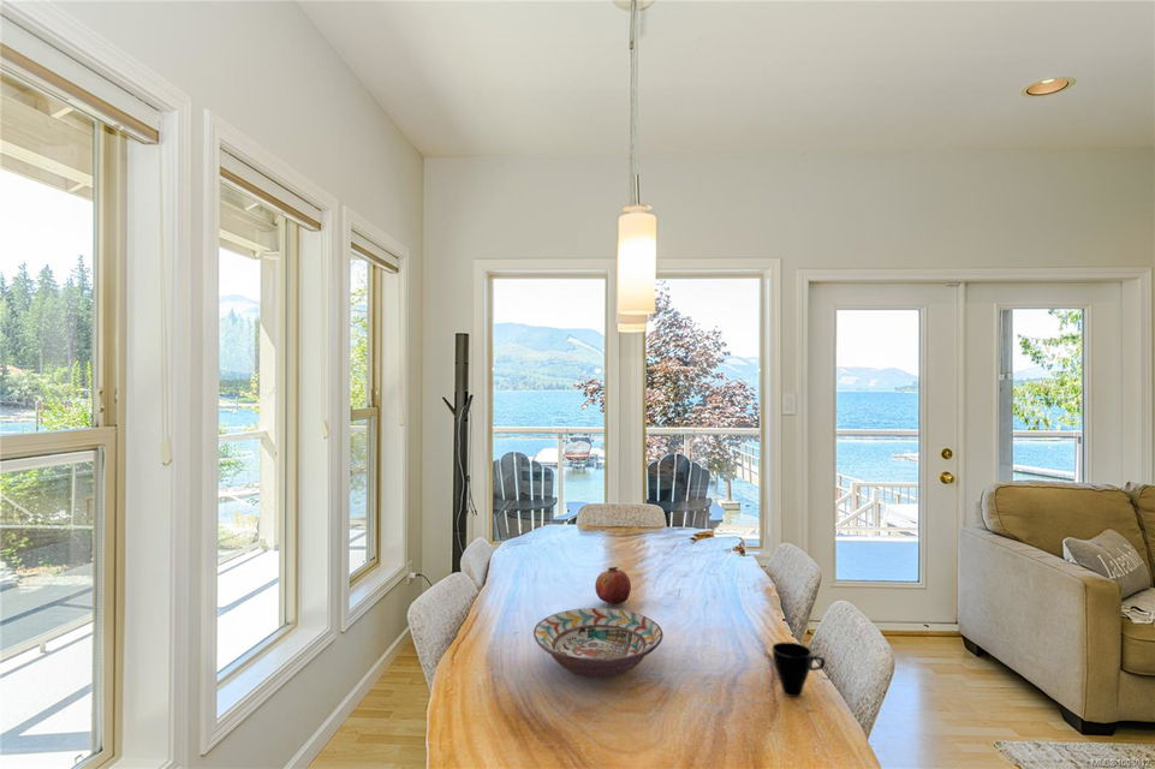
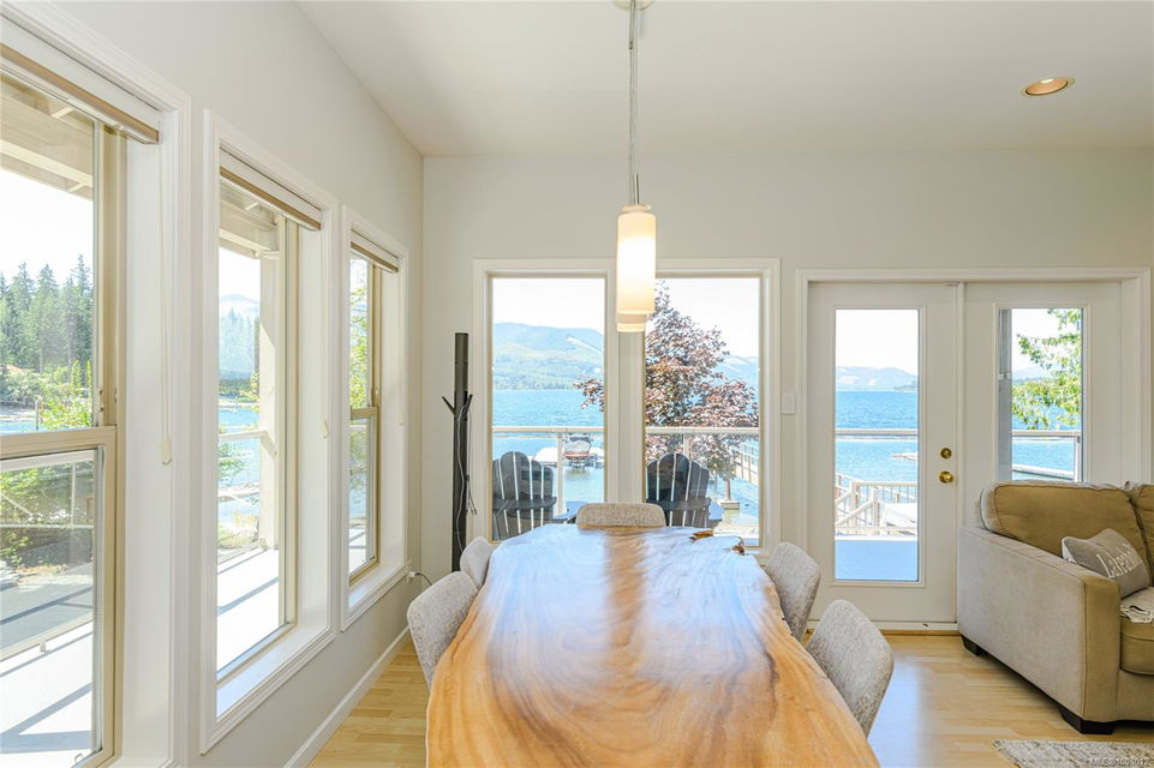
- cup [772,642,827,698]
- fruit [594,566,632,606]
- decorative bowl [532,607,665,679]
